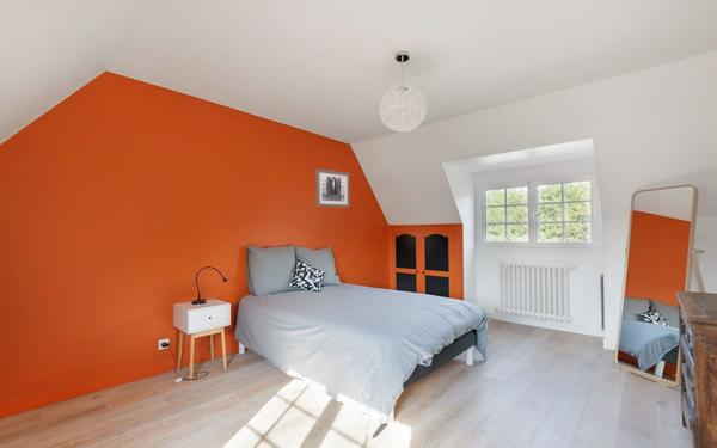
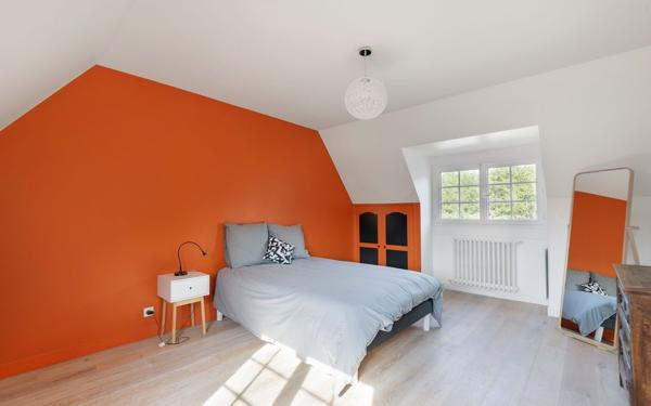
- wall art [315,167,350,208]
